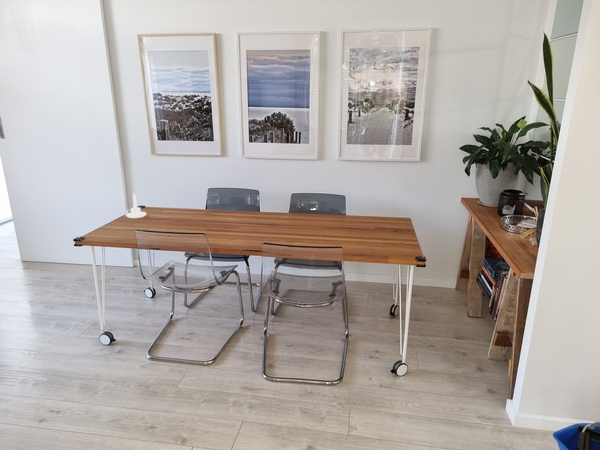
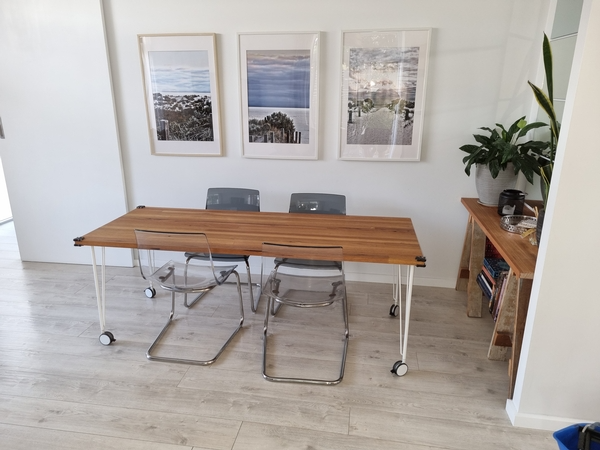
- candle holder [125,194,147,219]
